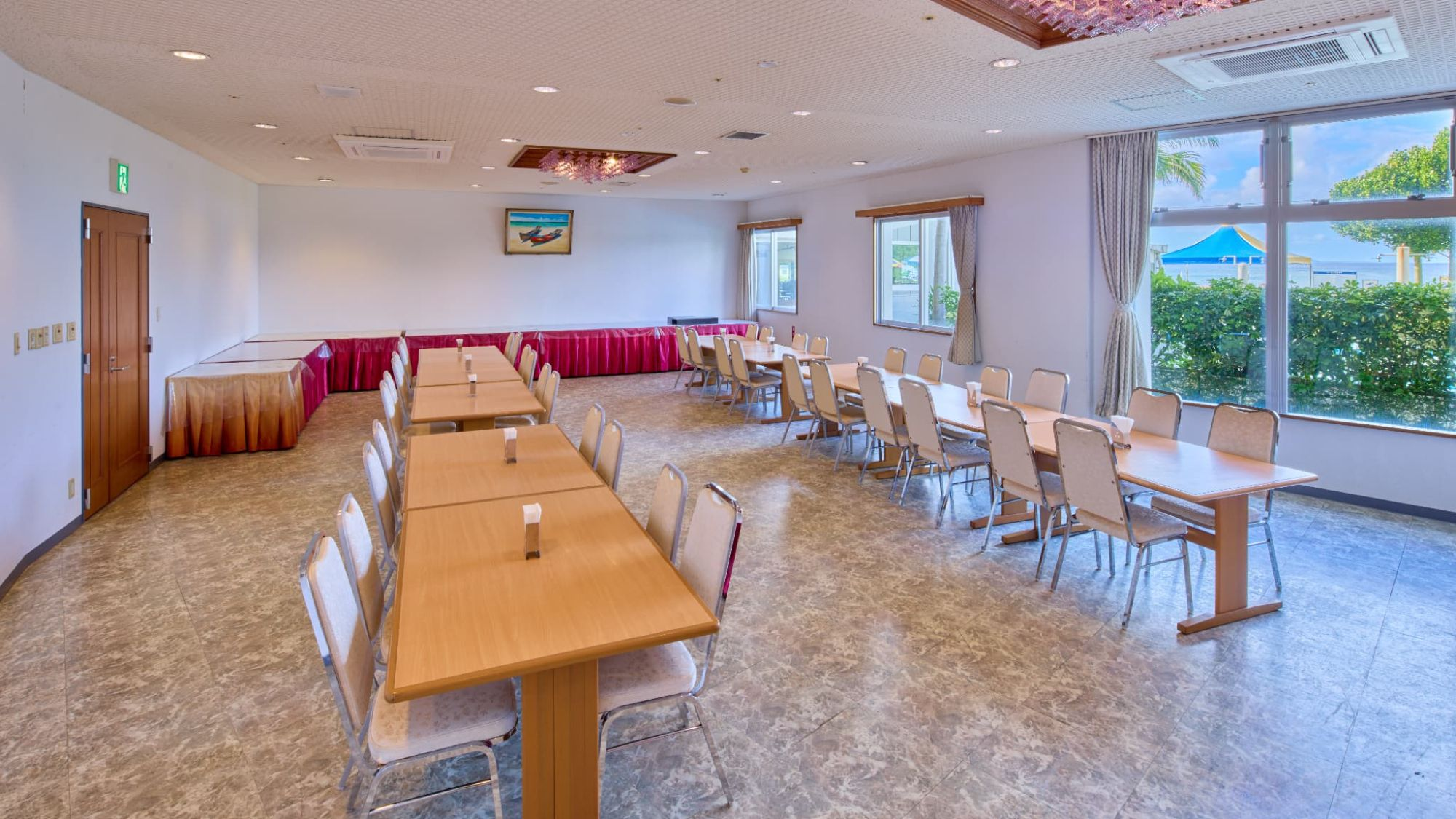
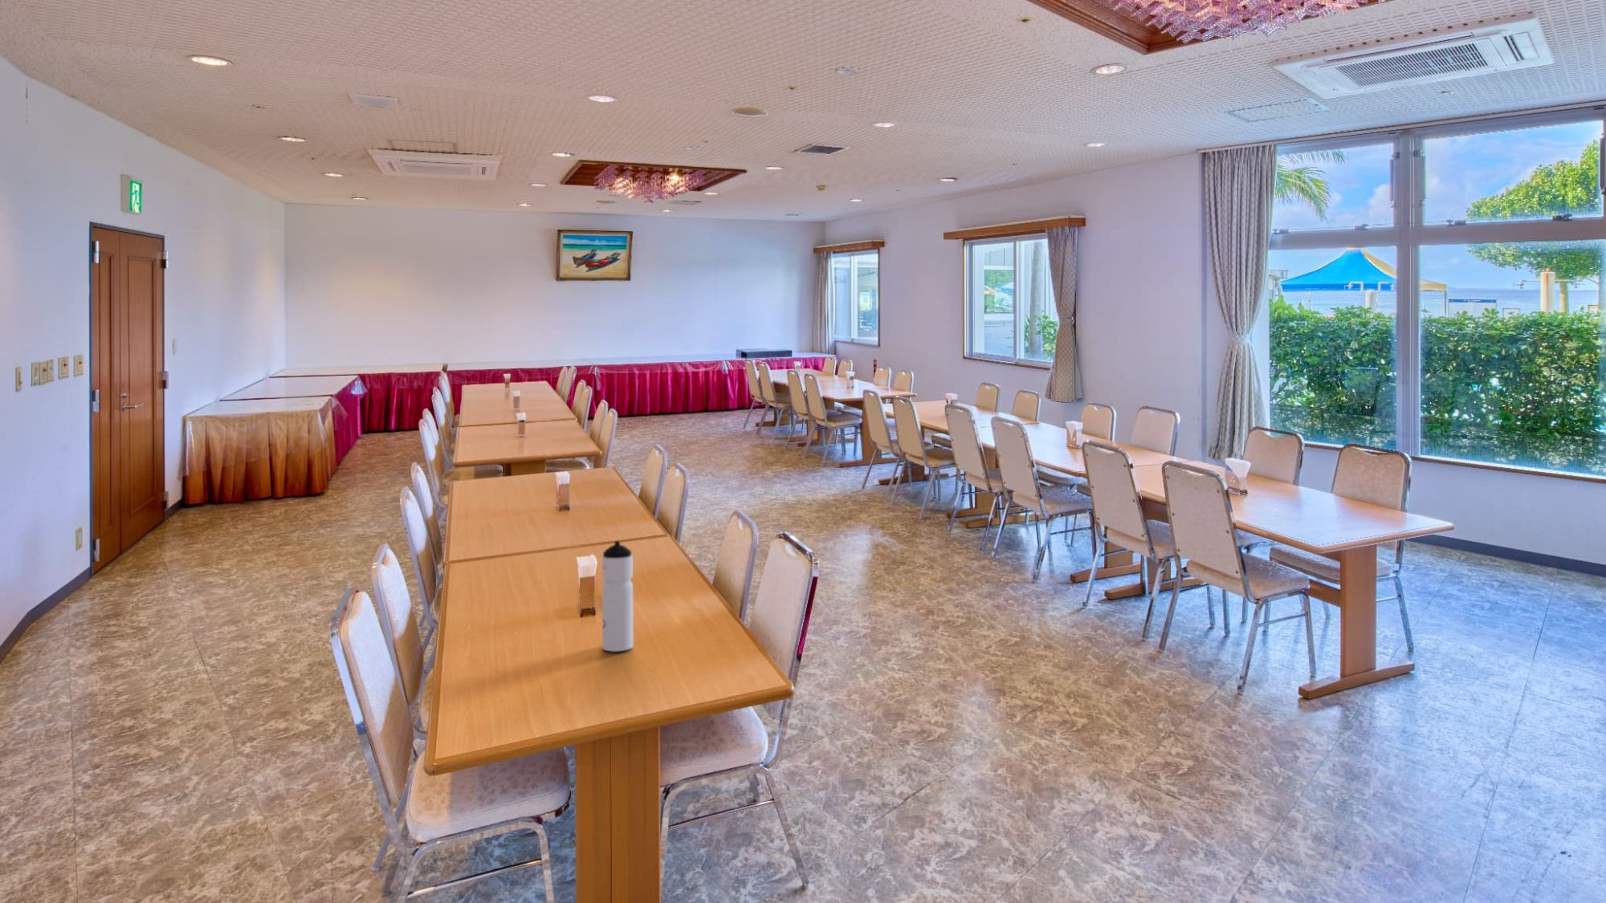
+ water bottle [601,540,633,653]
